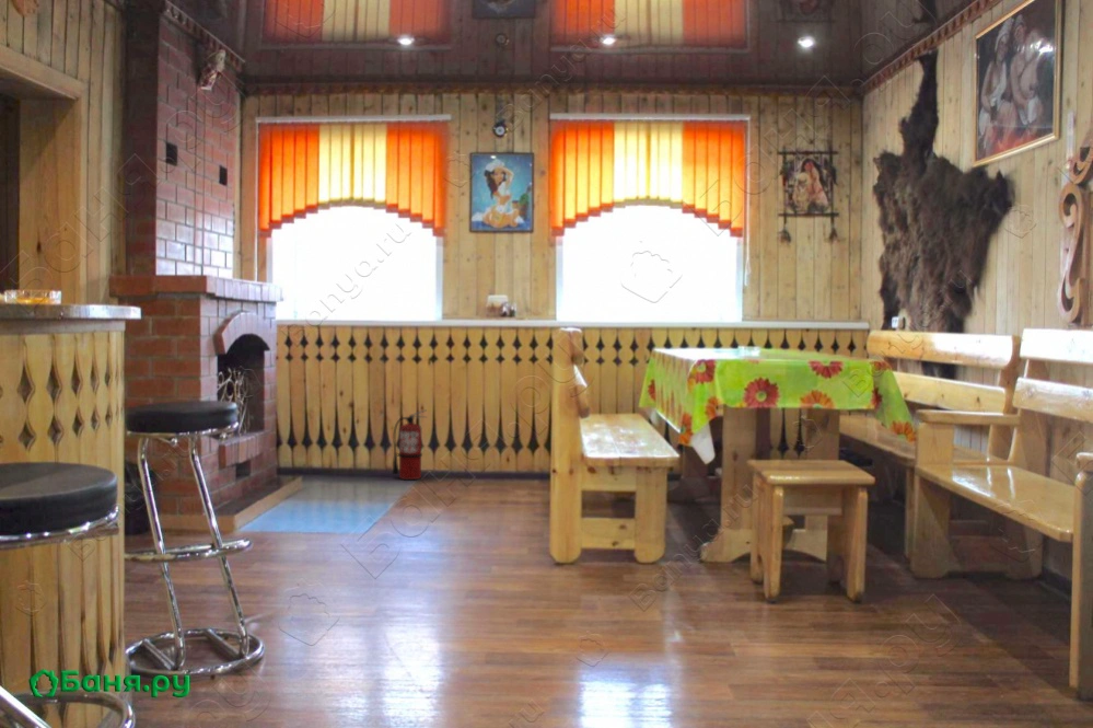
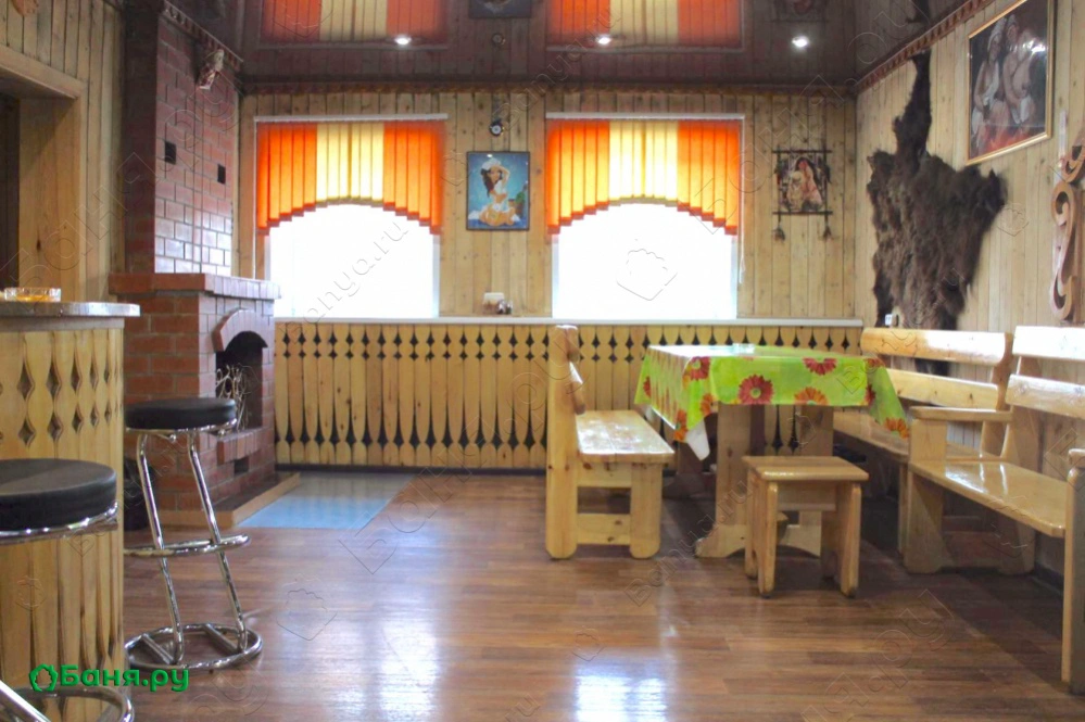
- fire extinguisher [392,408,428,481]
